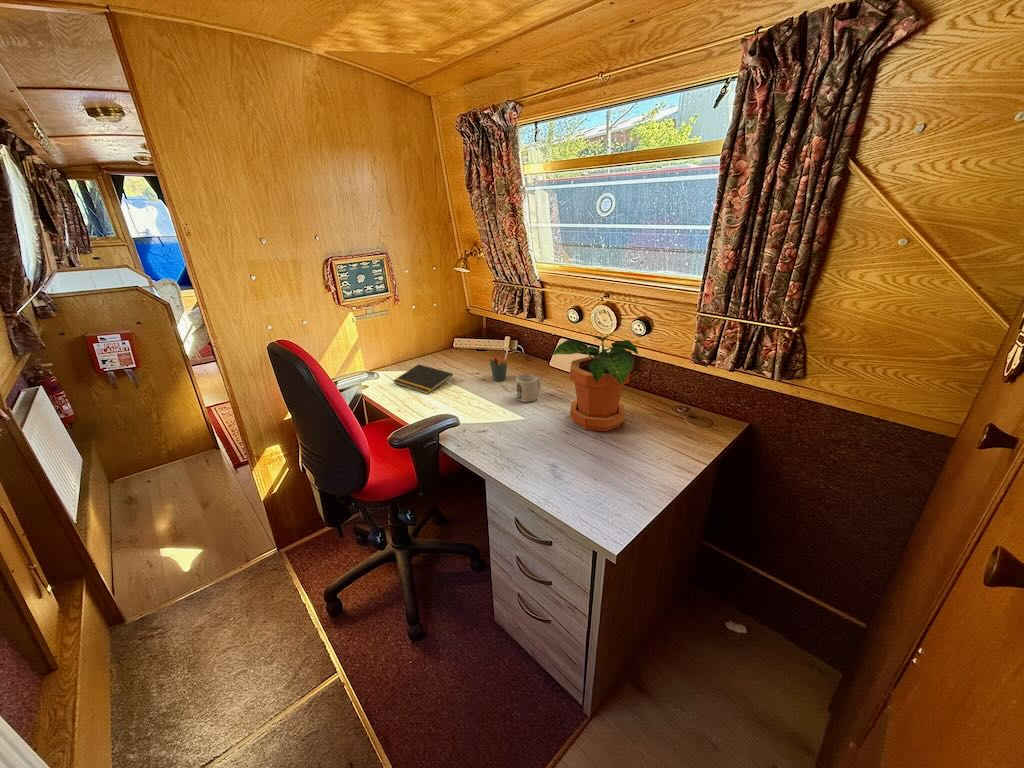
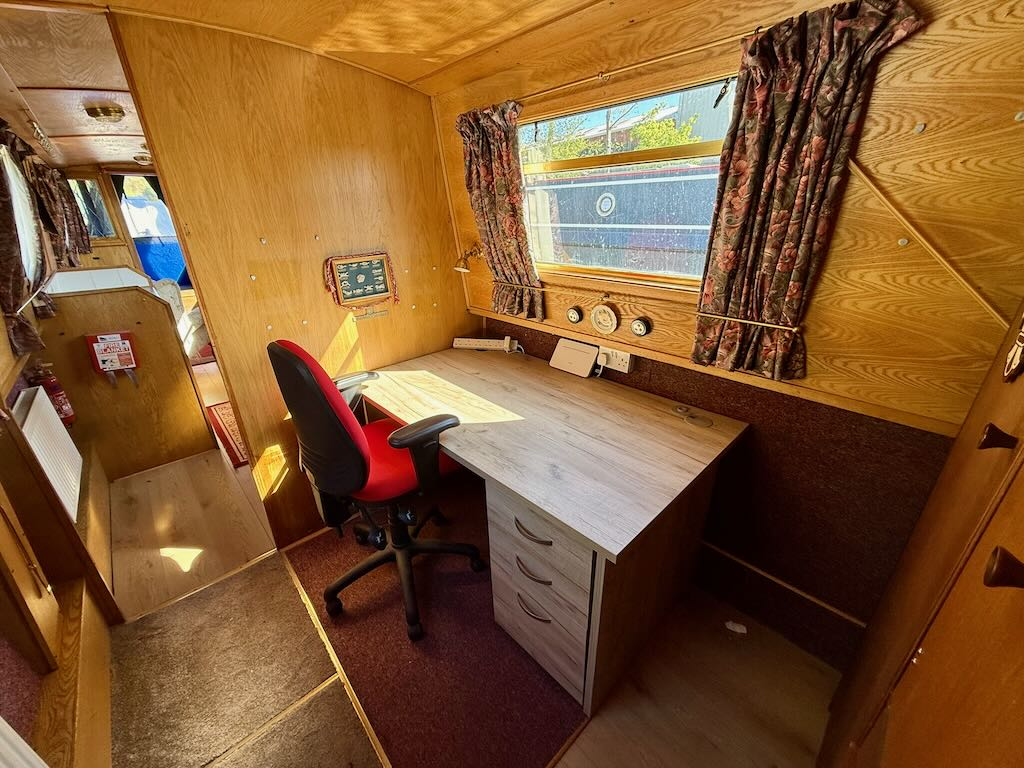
- potted plant [551,333,639,432]
- pen holder [488,351,509,382]
- notepad [392,363,454,395]
- mug [515,373,542,403]
